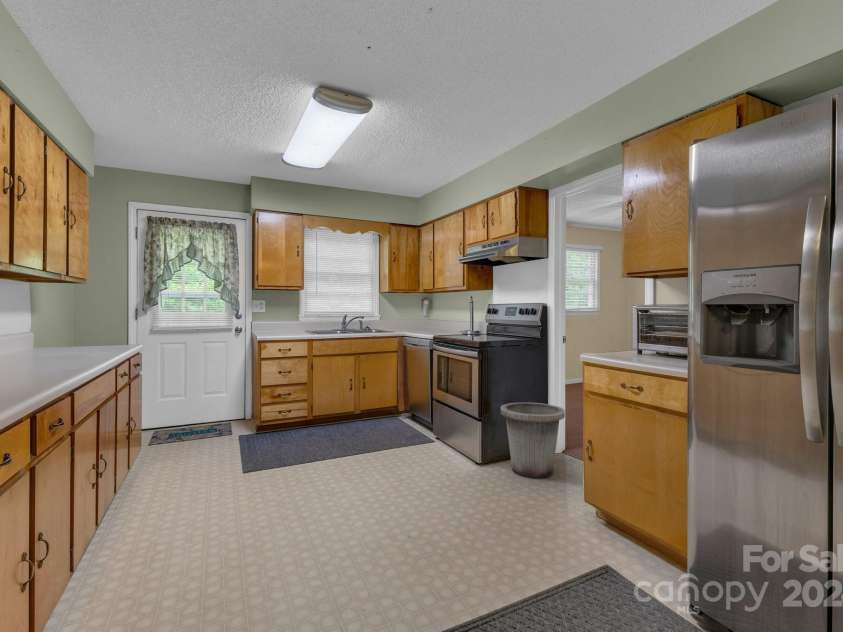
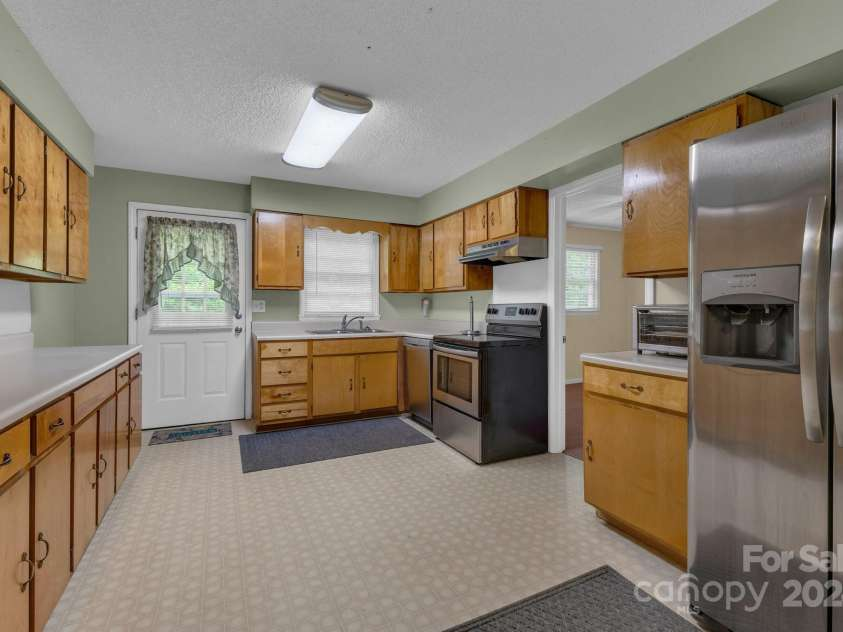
- trash can [500,402,566,479]
